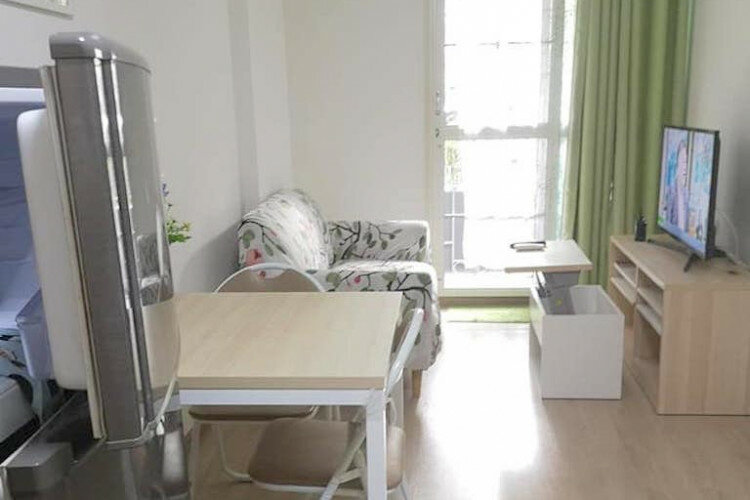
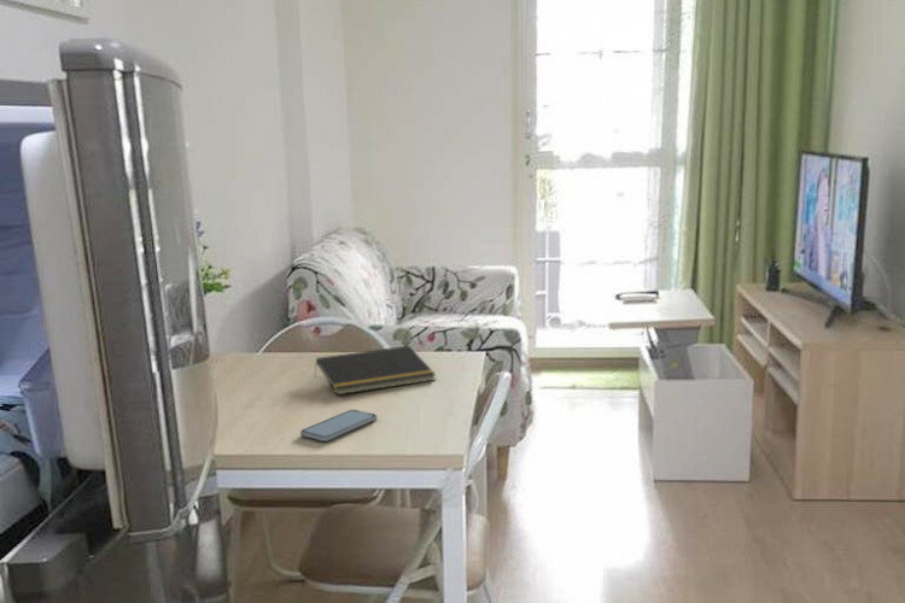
+ notepad [314,345,437,396]
+ smartphone [299,409,378,443]
